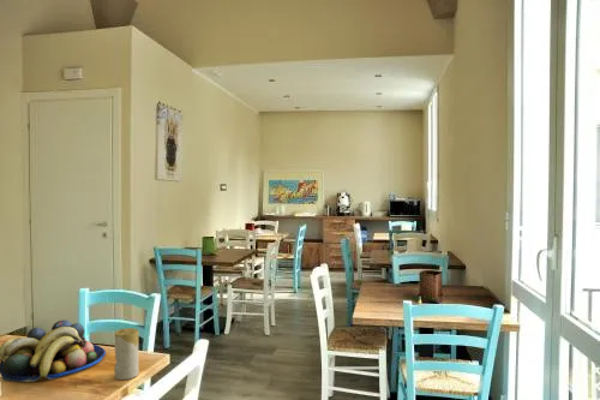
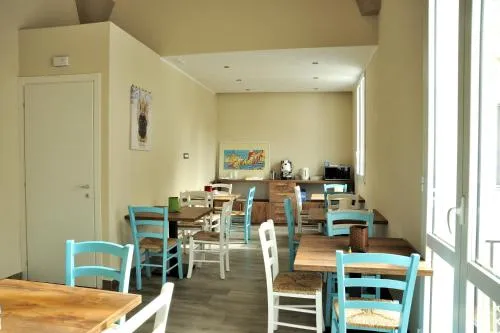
- candle [113,327,140,381]
- fruit bowl [0,318,107,383]
